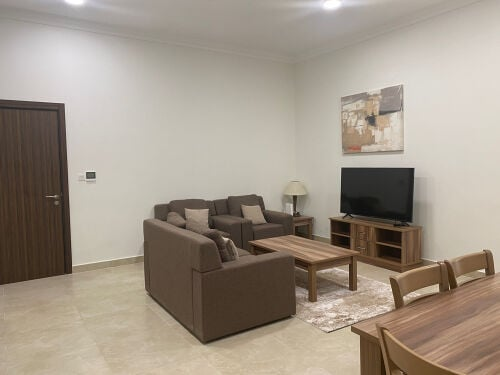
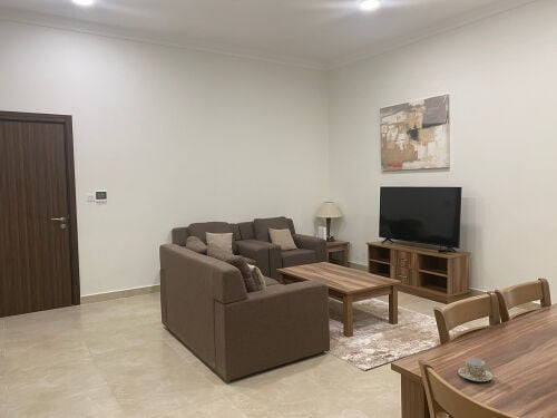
+ teacup [457,357,494,382]
